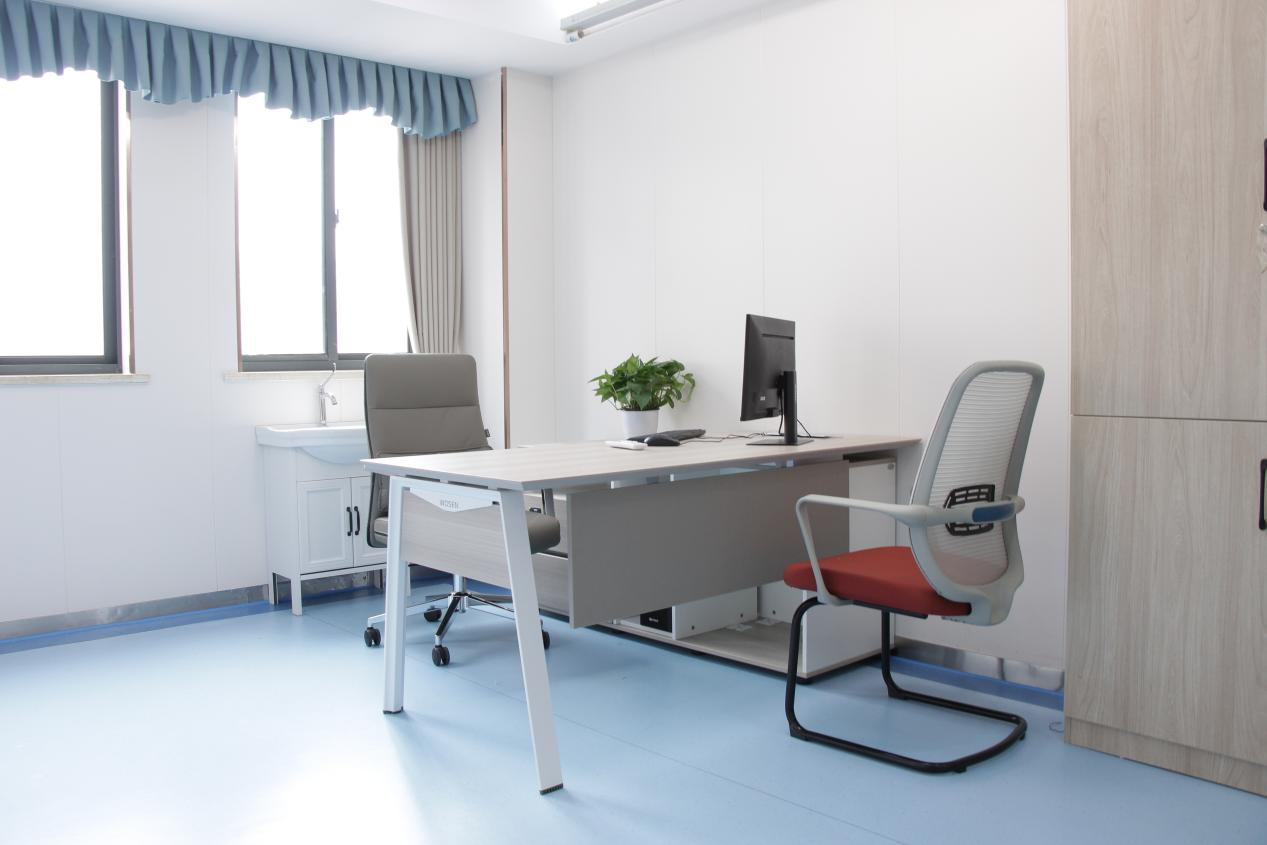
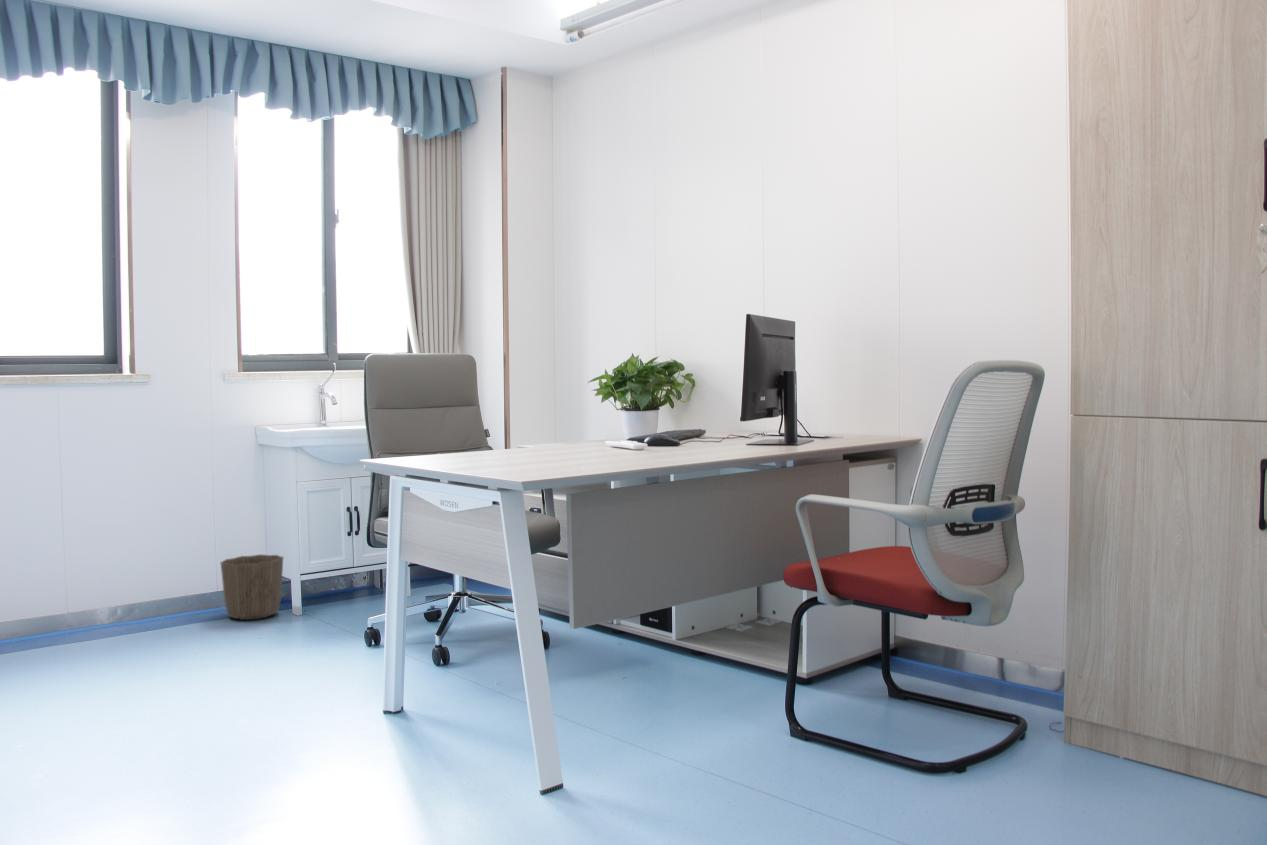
+ waste basket [219,553,285,621]
